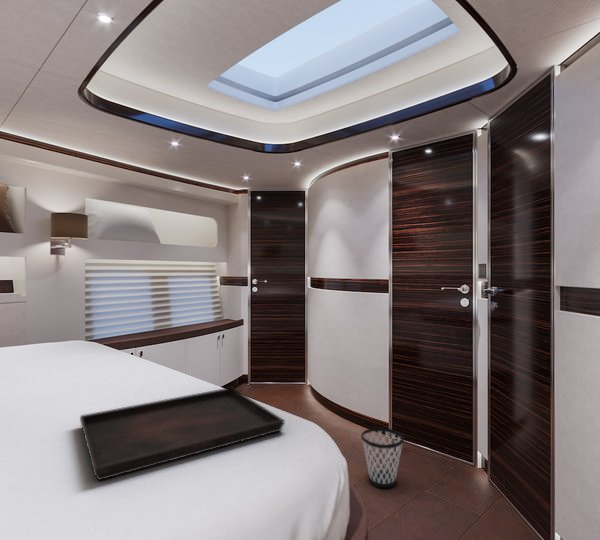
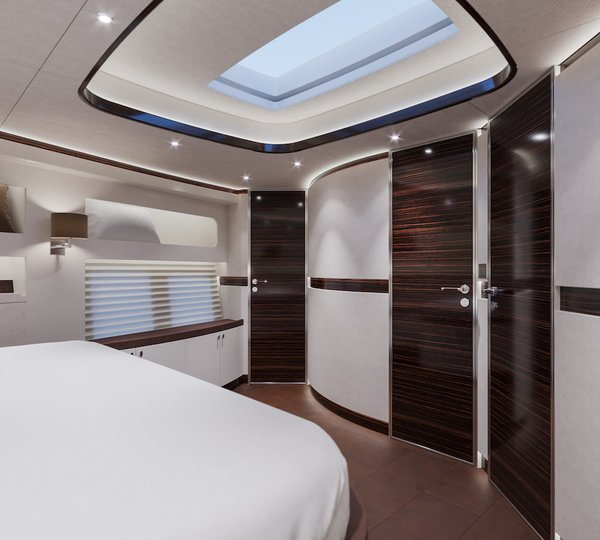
- wastebasket [360,426,405,489]
- serving tray [79,386,285,482]
